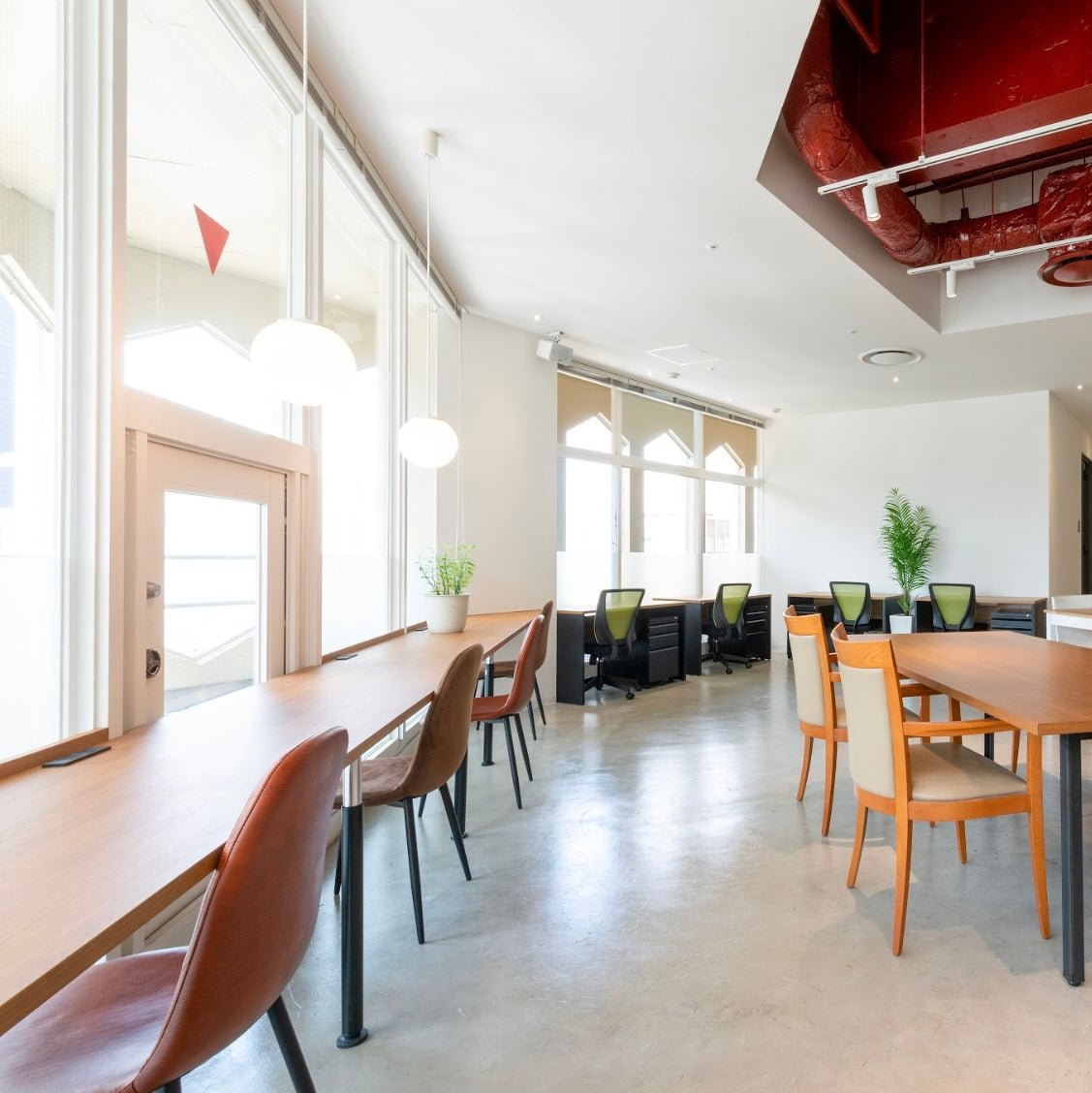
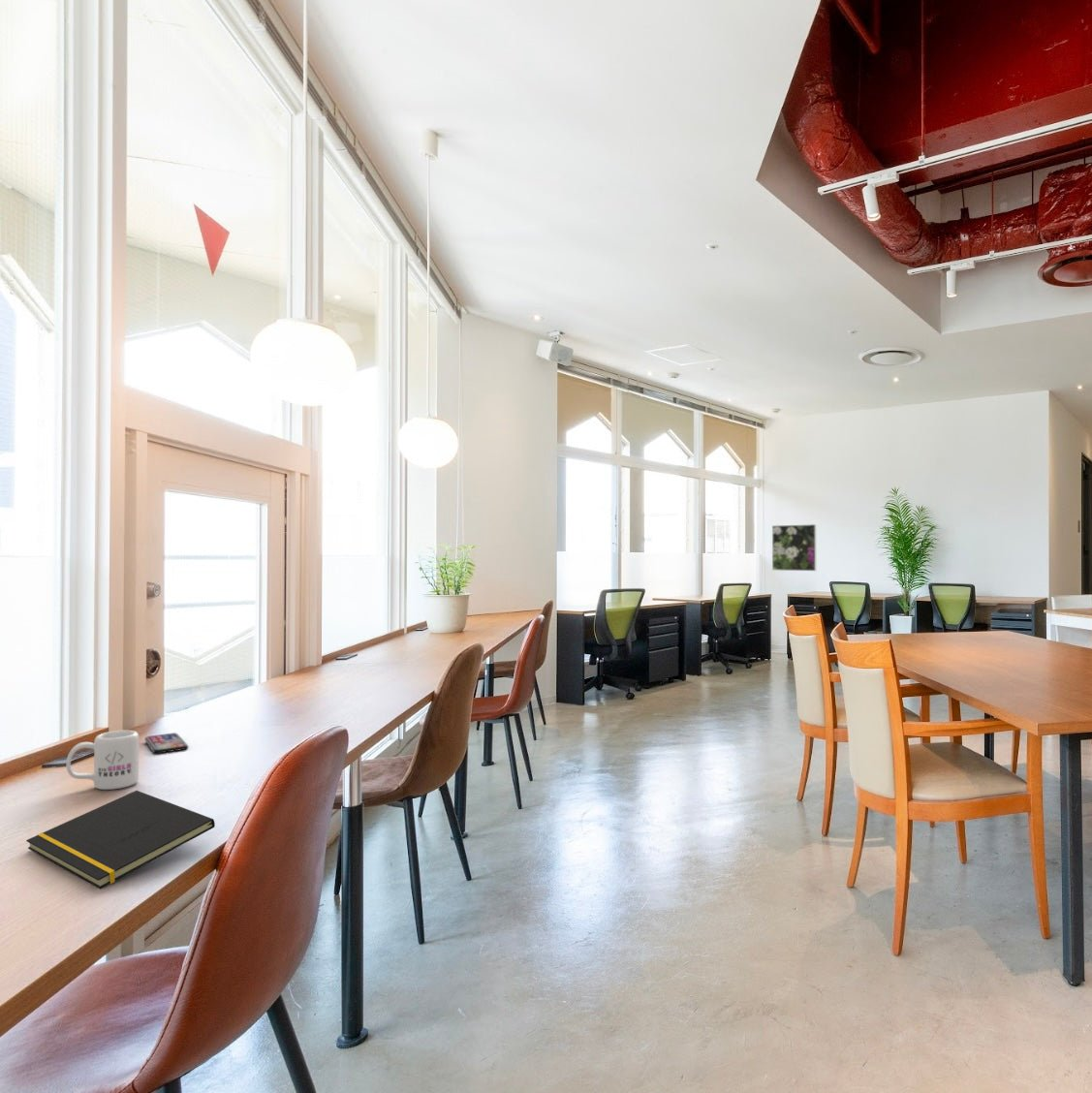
+ mug [65,730,140,791]
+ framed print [771,523,817,572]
+ smartphone [143,732,189,755]
+ notepad [25,790,216,890]
